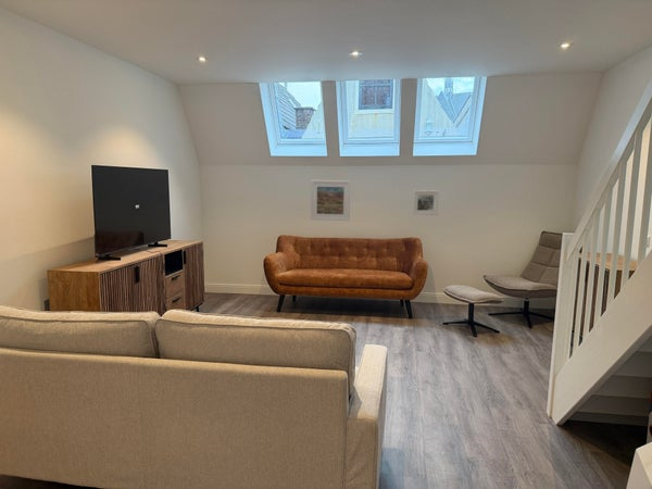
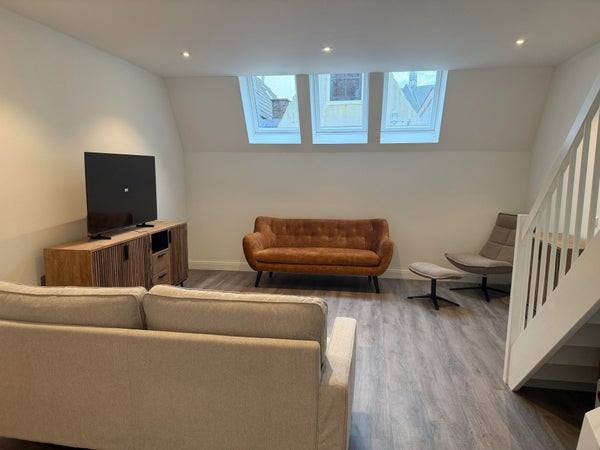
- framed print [310,179,352,222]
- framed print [412,189,440,216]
